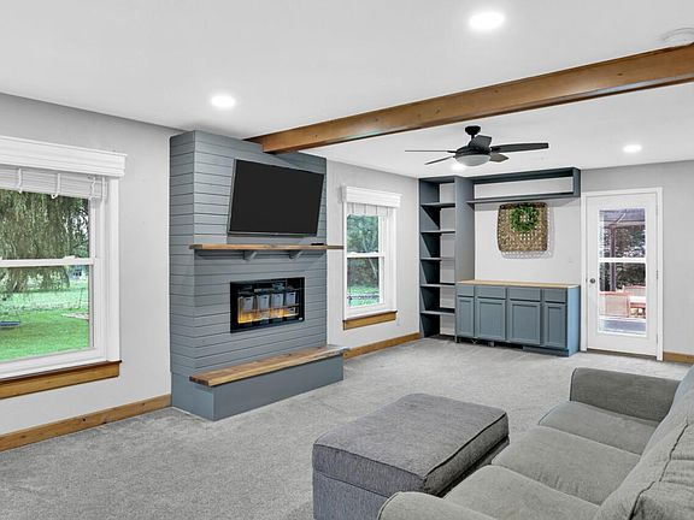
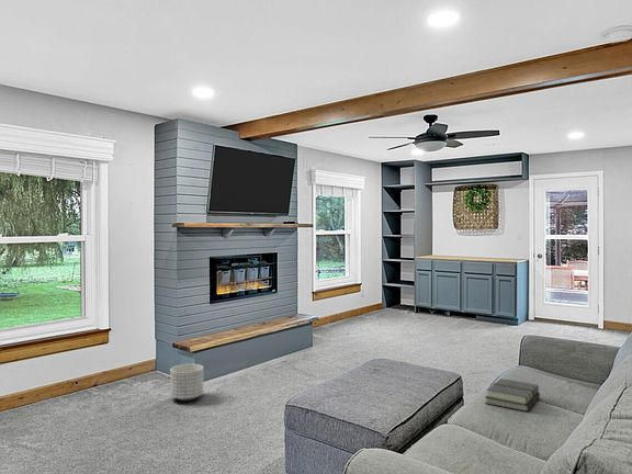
+ book [484,377,541,413]
+ planter [169,363,204,402]
